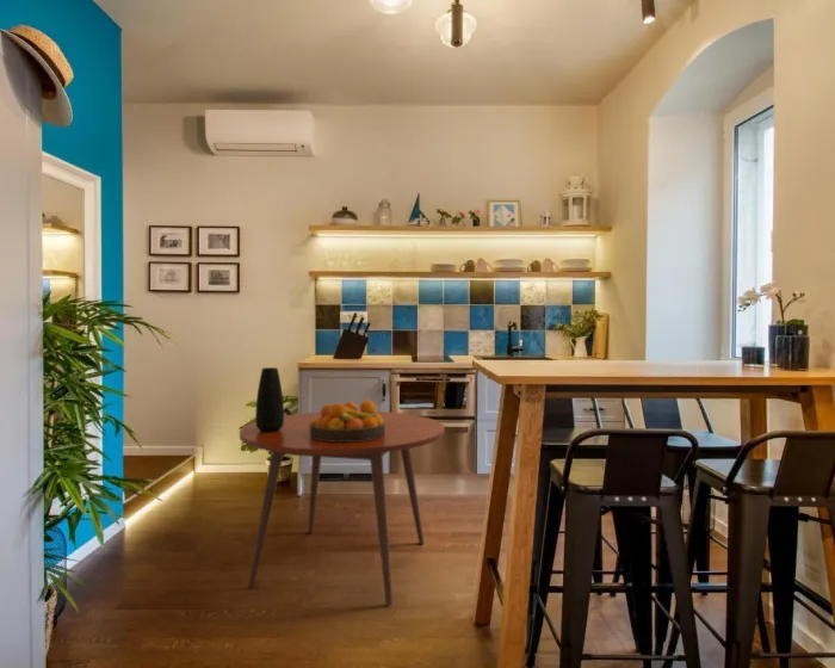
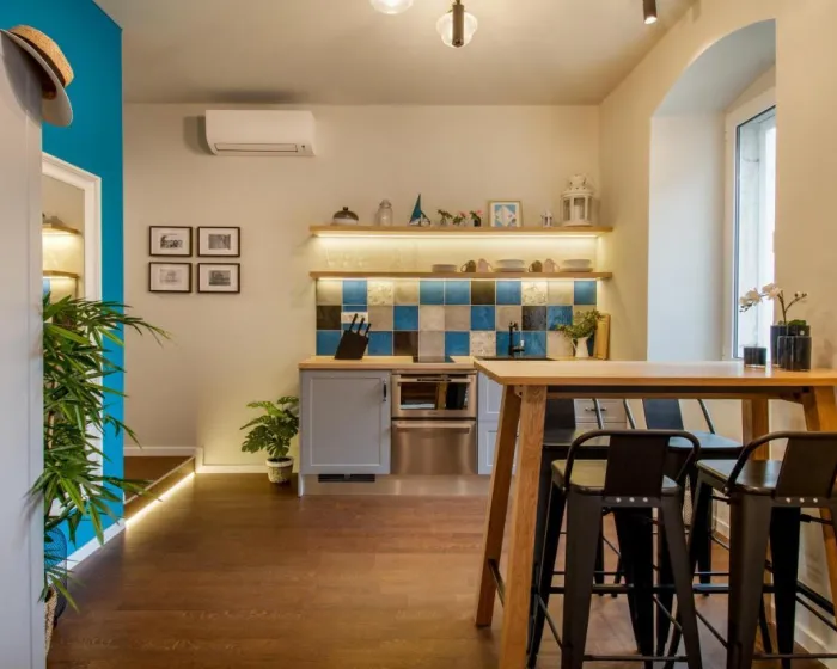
- fruit bowl [310,398,385,441]
- vase [254,366,285,432]
- dining table [239,410,445,606]
